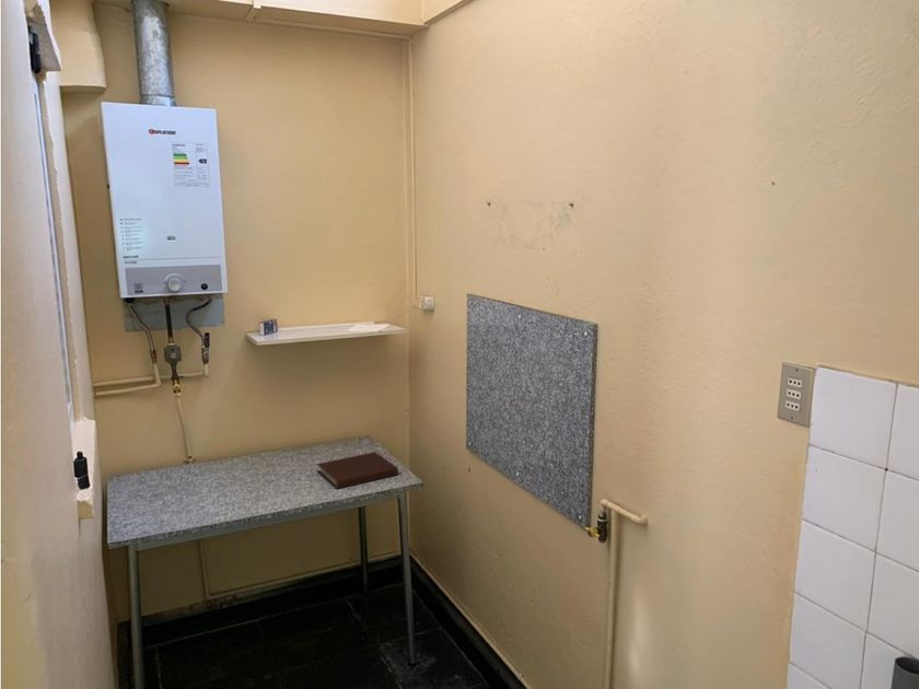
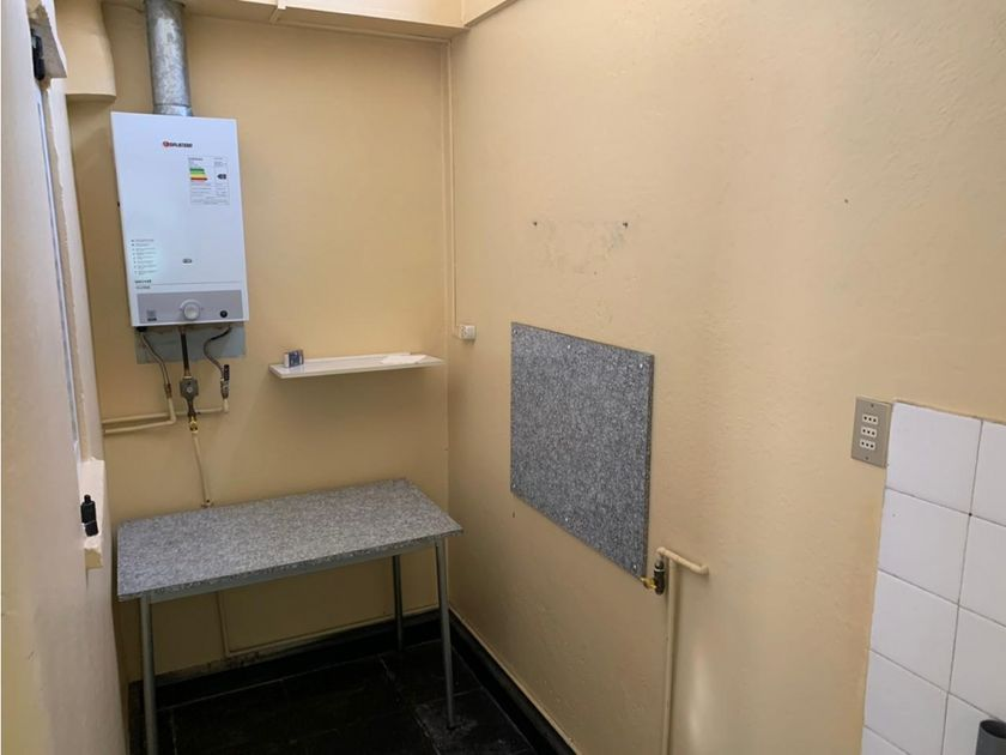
- notebook [315,451,399,490]
